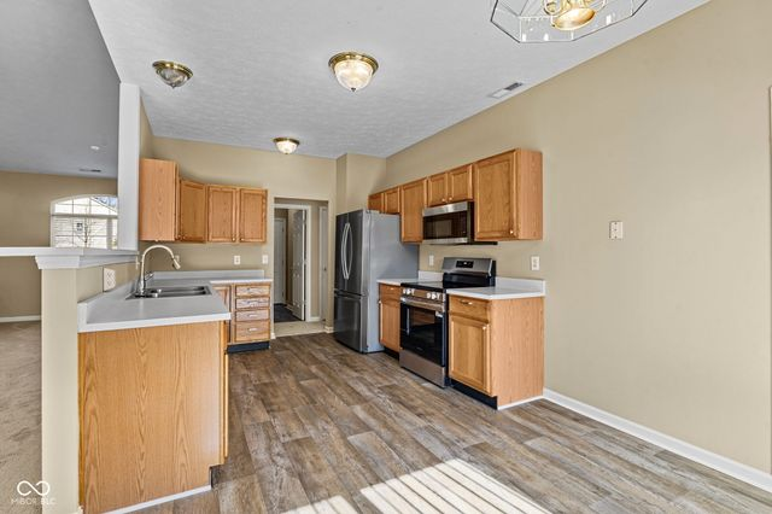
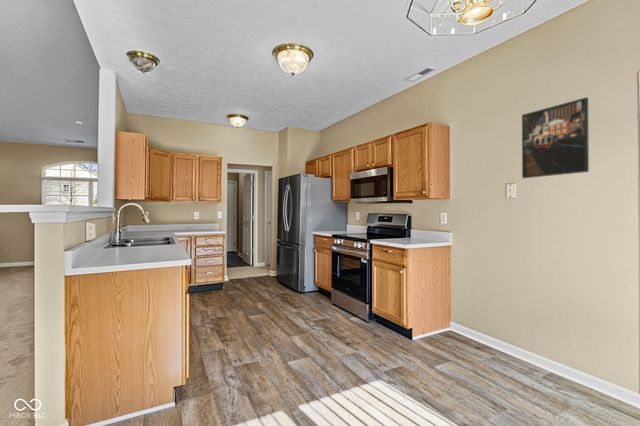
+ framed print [521,96,590,179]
